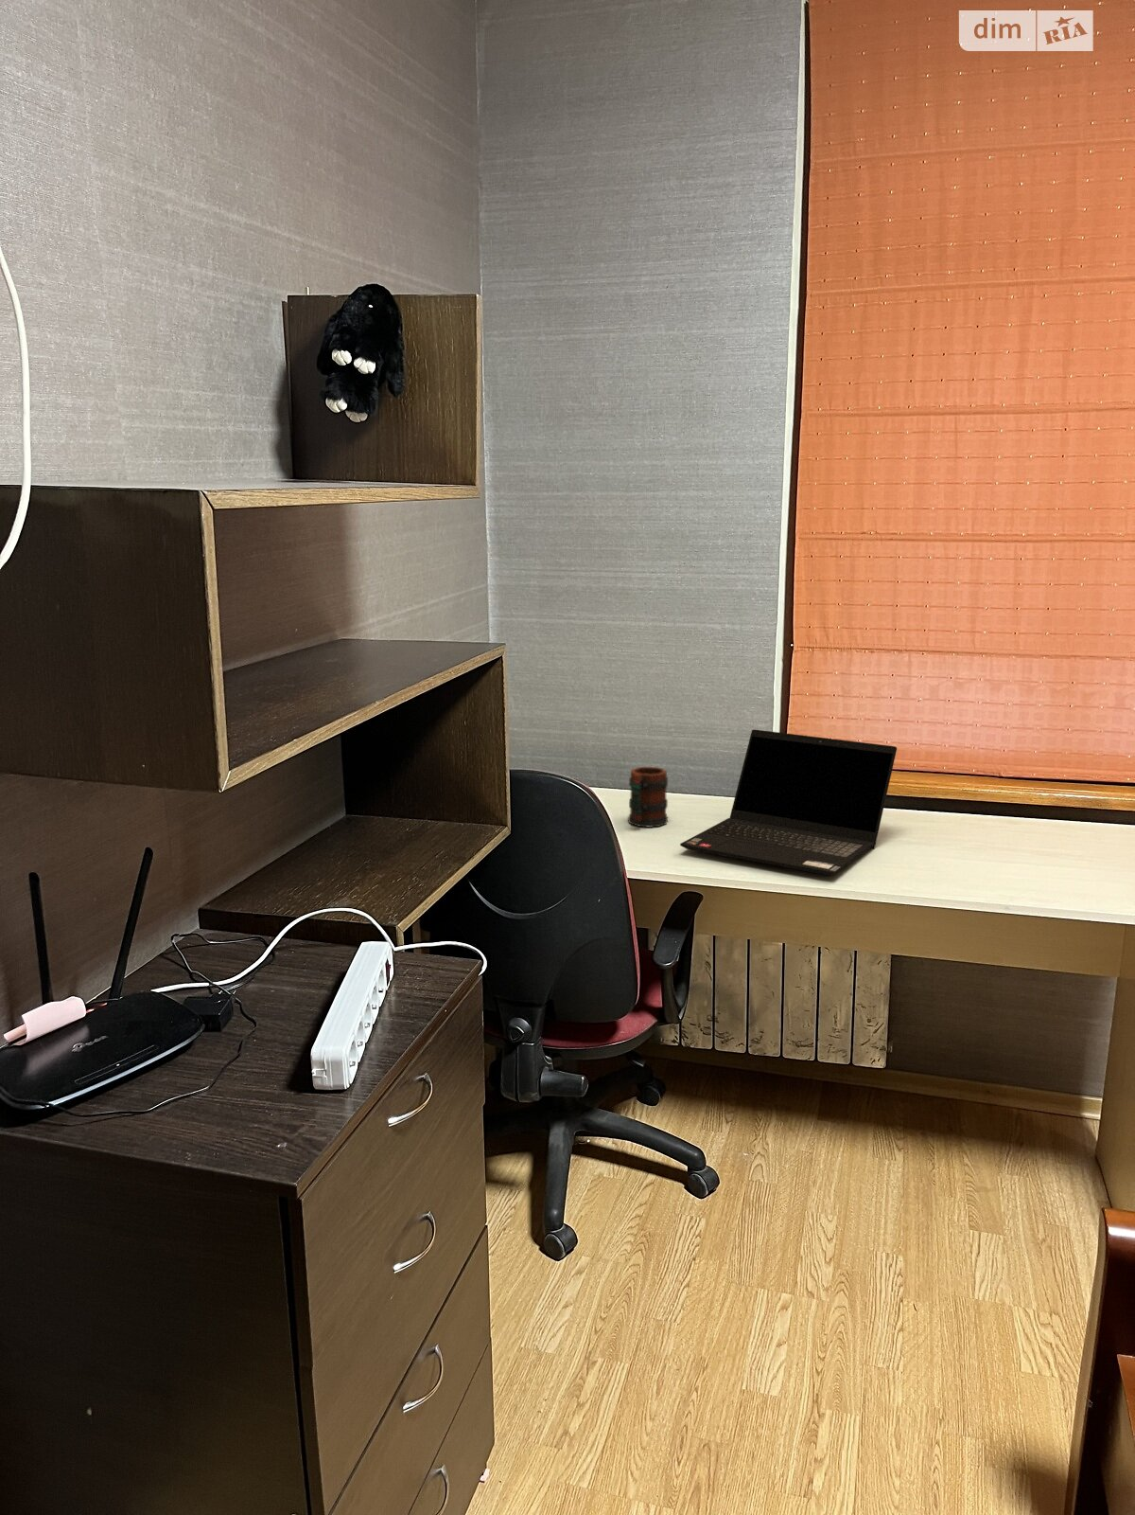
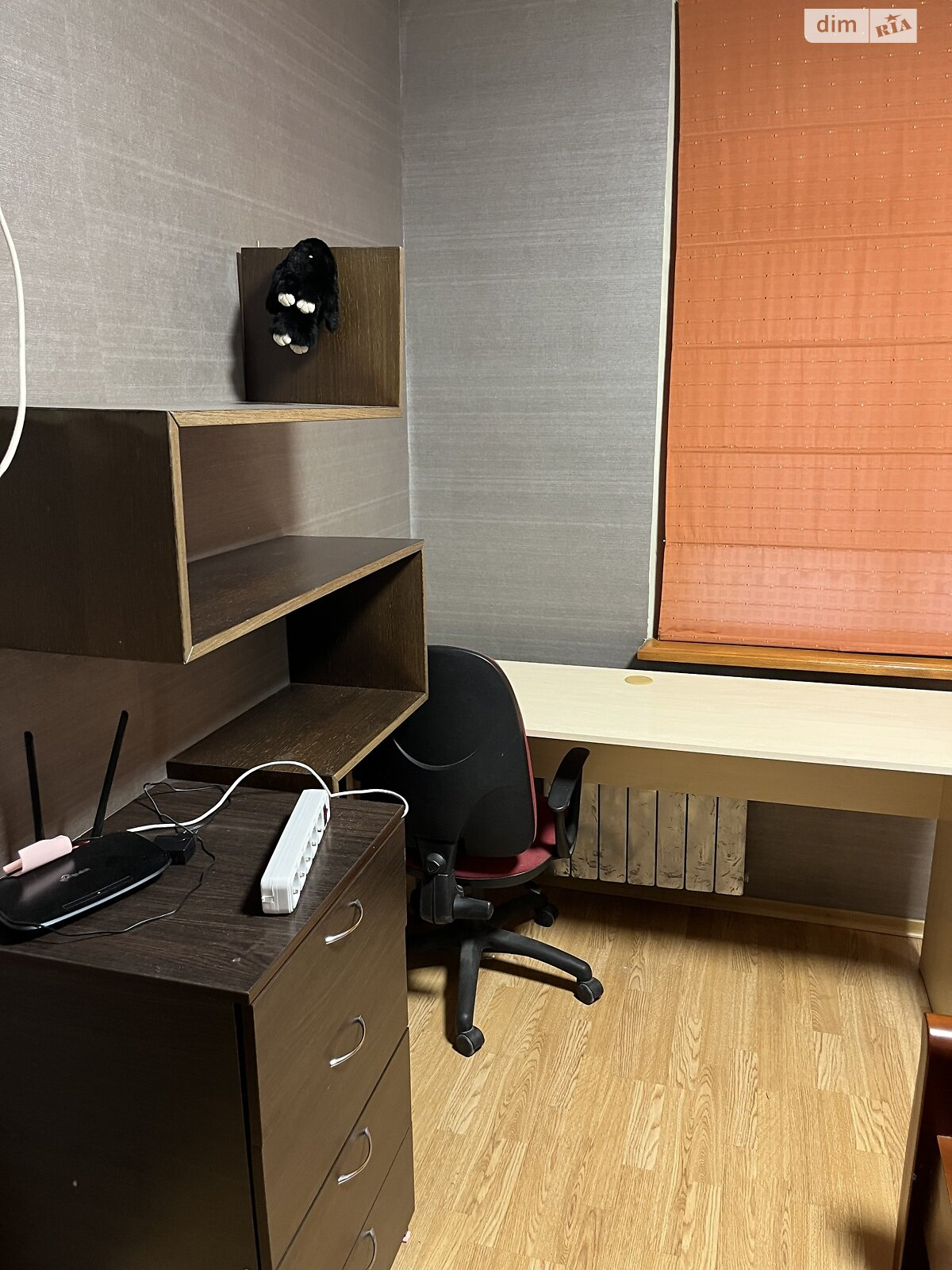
- laptop computer [680,729,898,877]
- mug [627,766,669,829]
